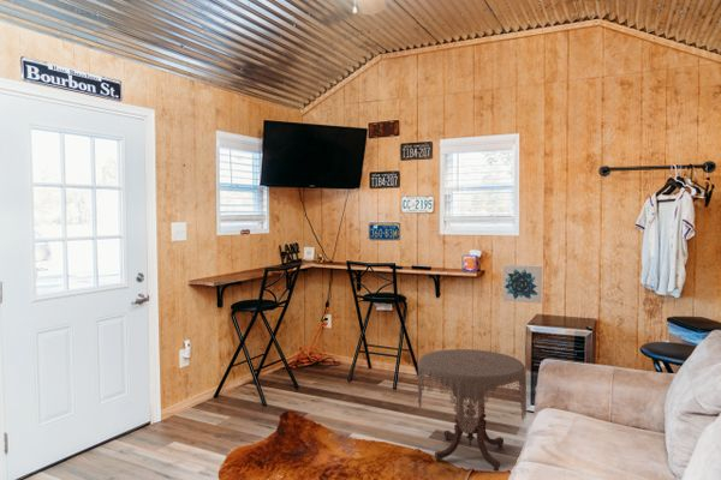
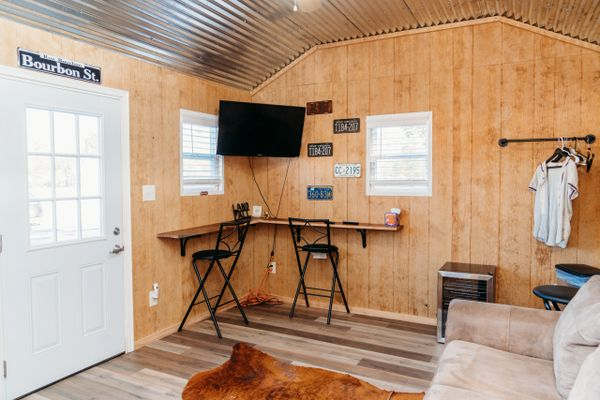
- side table [417,348,528,473]
- wall art [501,264,543,305]
